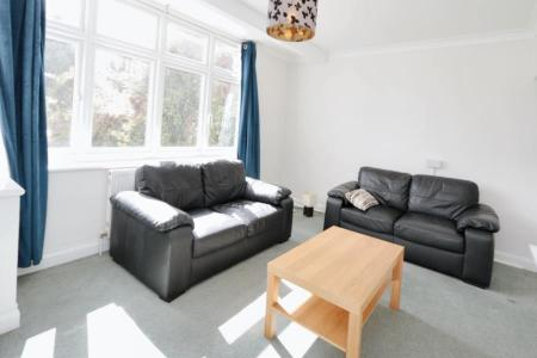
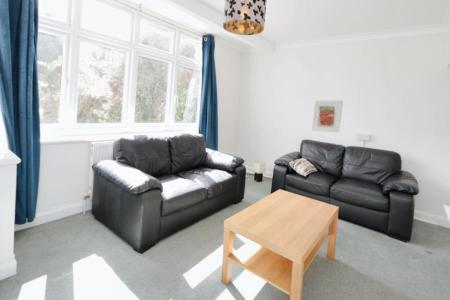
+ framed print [311,100,344,133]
